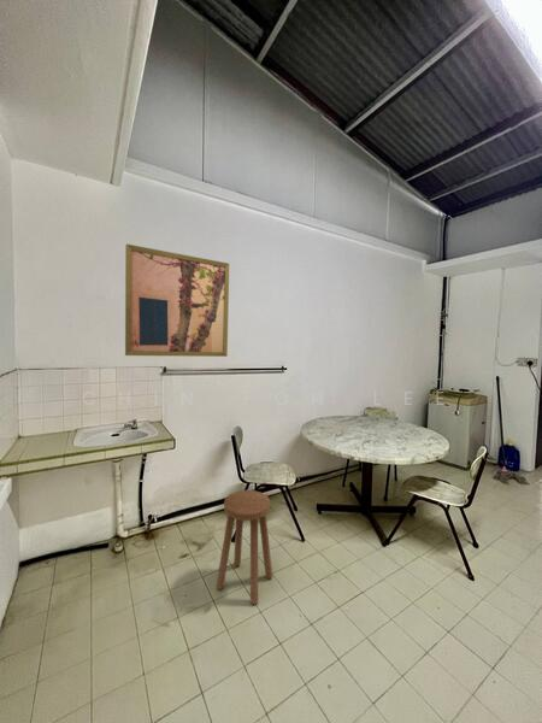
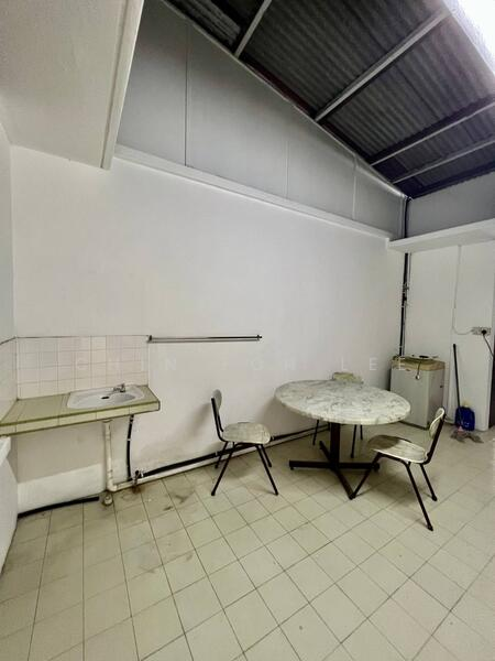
- wall art [124,243,230,358]
- stool [216,489,273,606]
